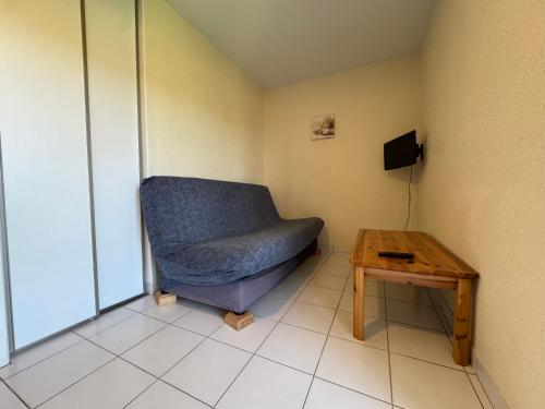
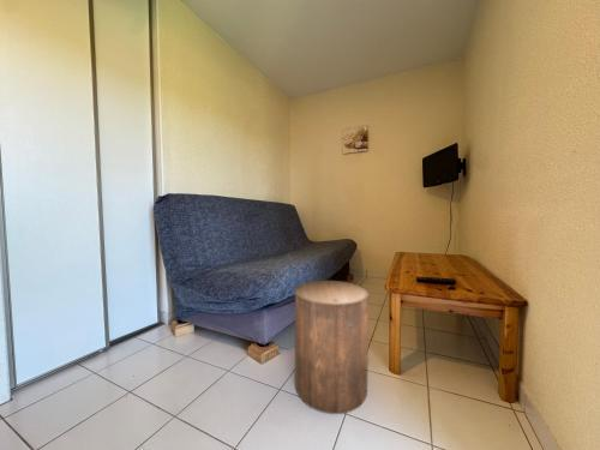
+ stool [294,280,370,415]
